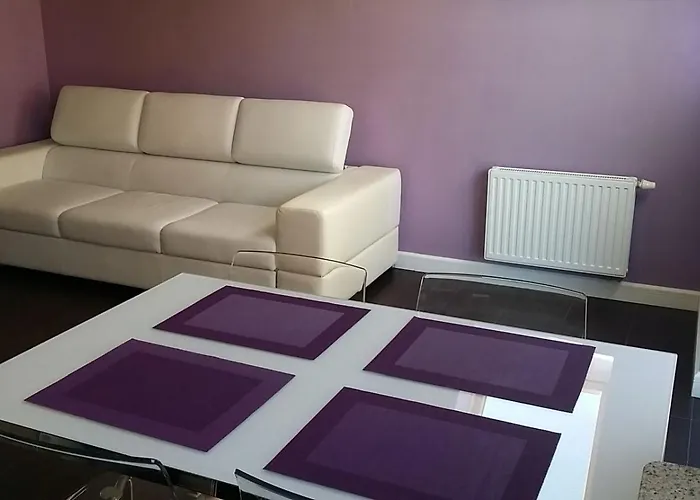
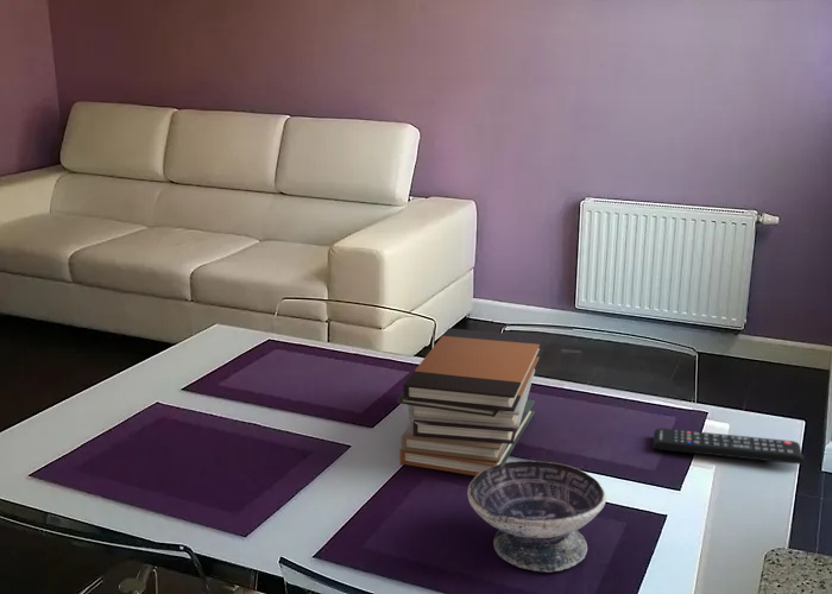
+ remote control [653,428,805,466]
+ book stack [397,327,544,476]
+ bowl [467,460,607,573]
